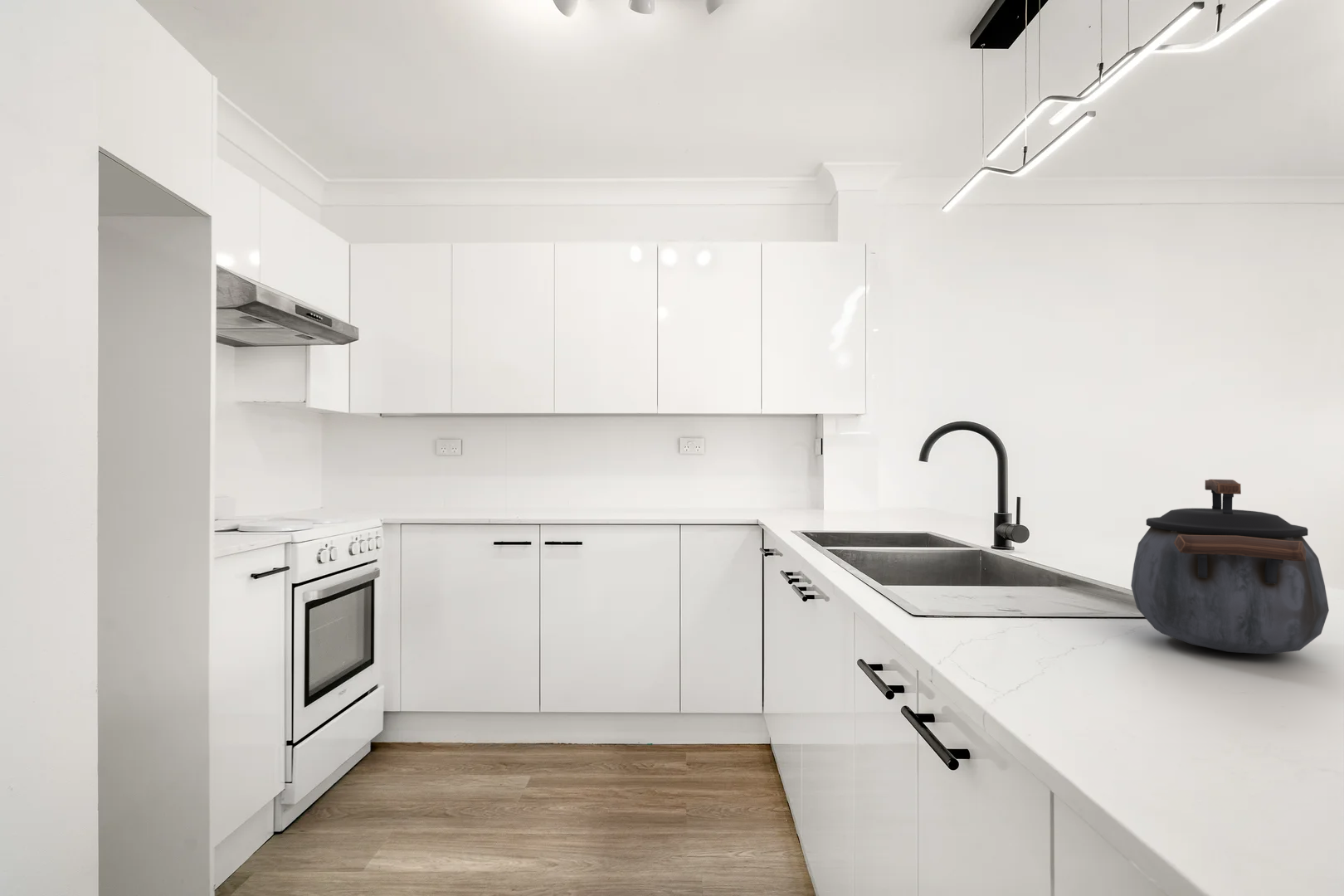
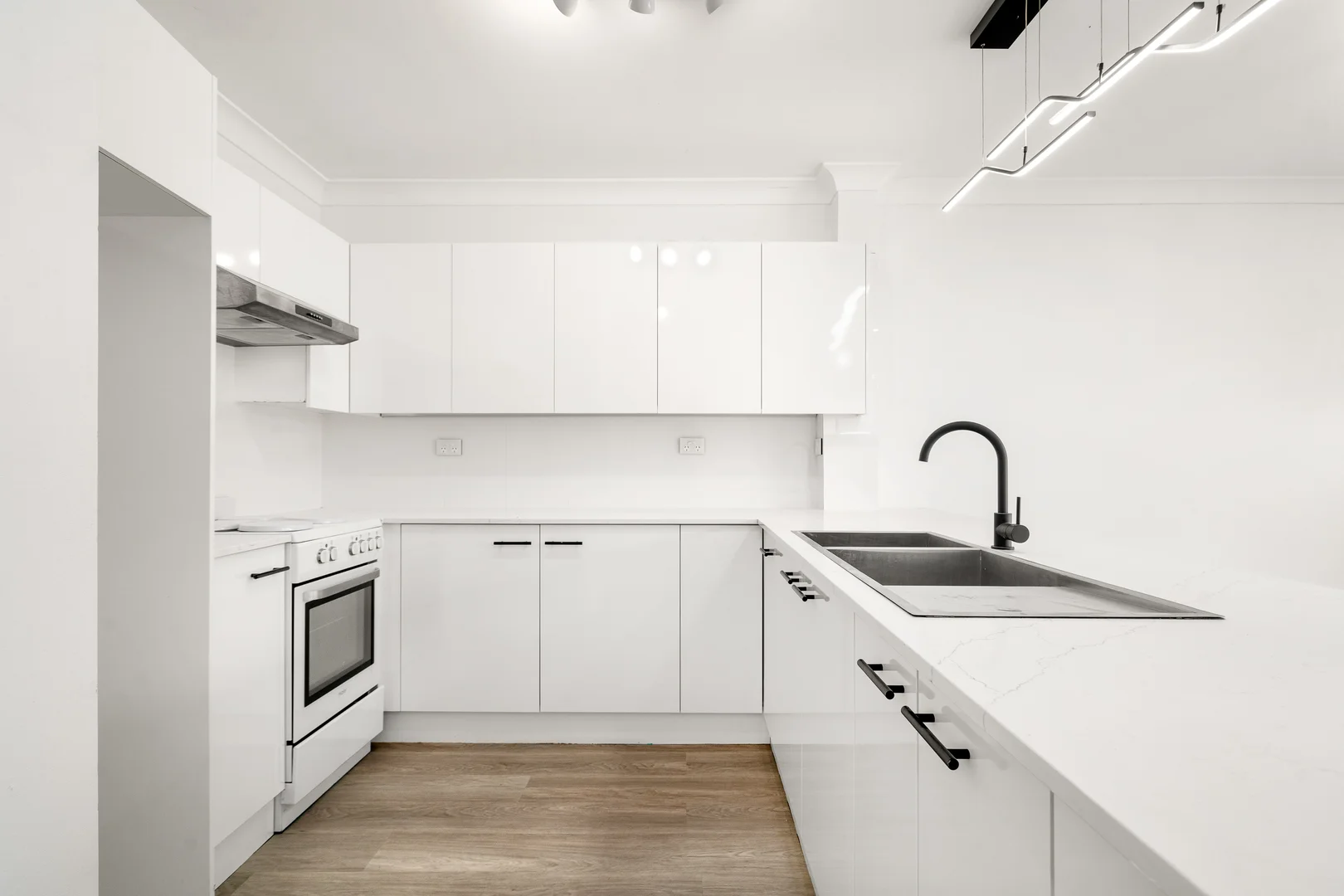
- kettle [1130,479,1330,655]
